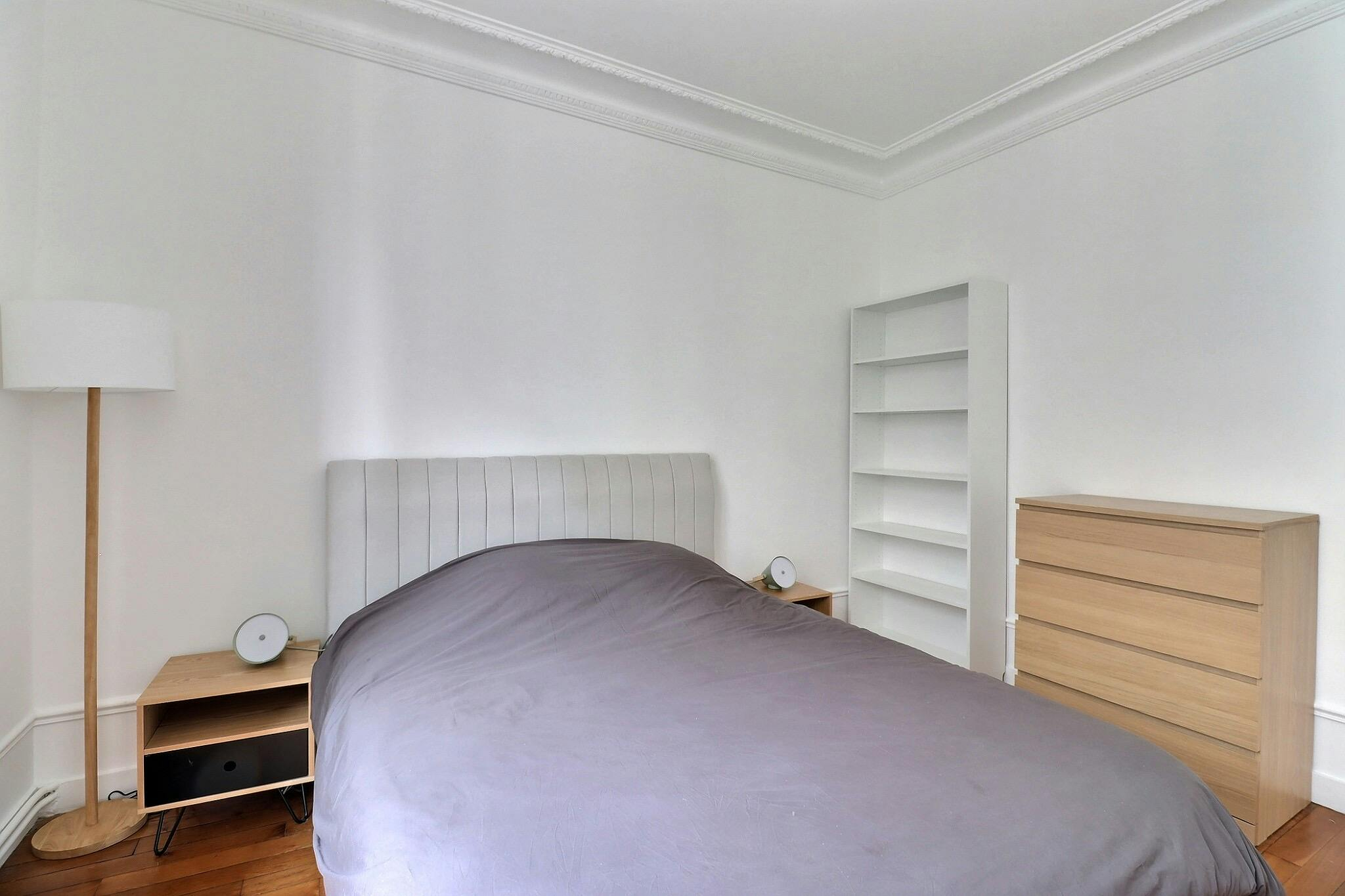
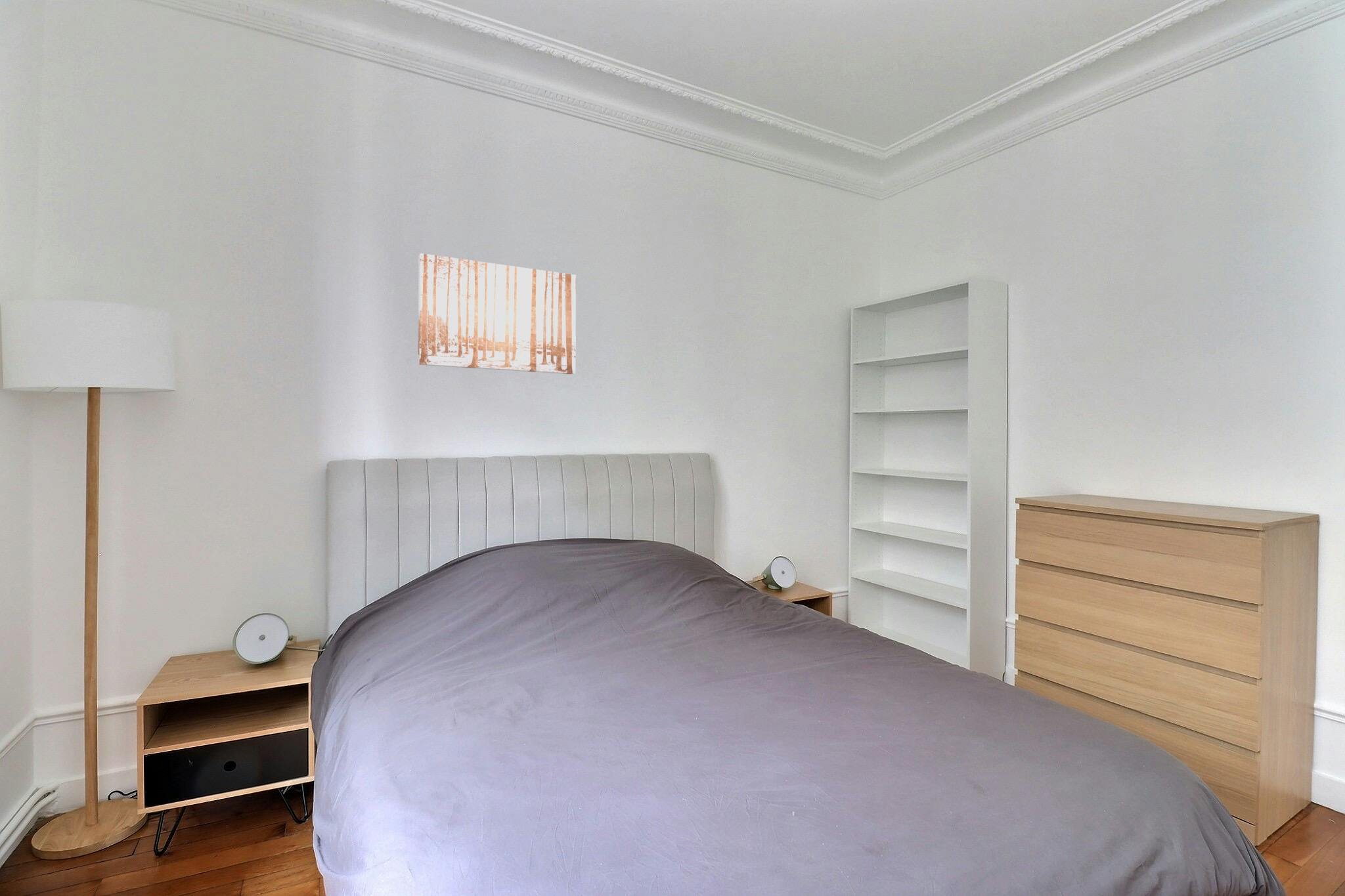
+ wall art [418,253,577,375]
